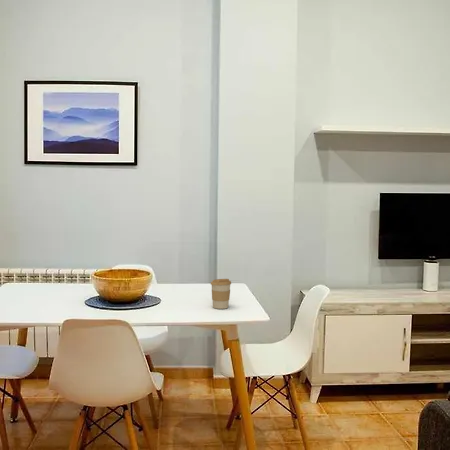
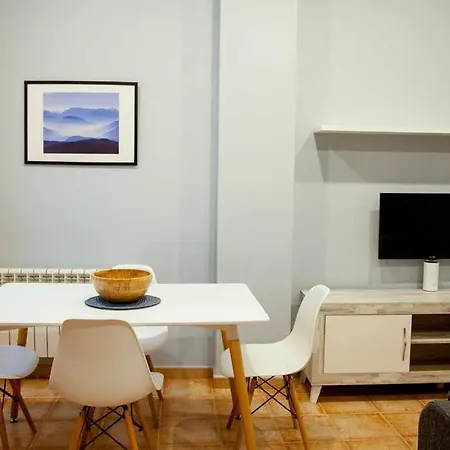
- coffee cup [210,278,232,310]
